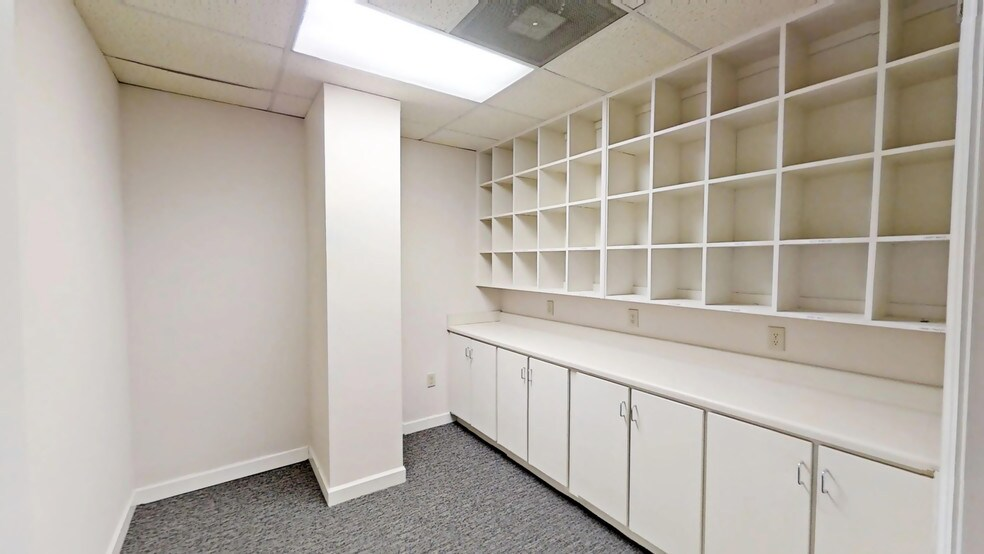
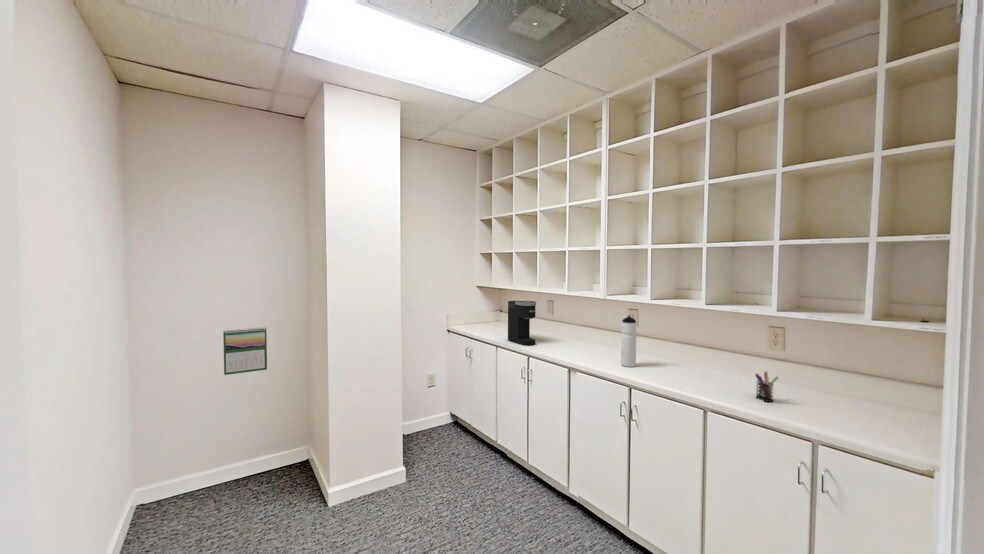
+ water bottle [620,314,638,368]
+ calendar [222,326,268,376]
+ pen holder [754,370,780,403]
+ coffee maker [507,300,537,346]
